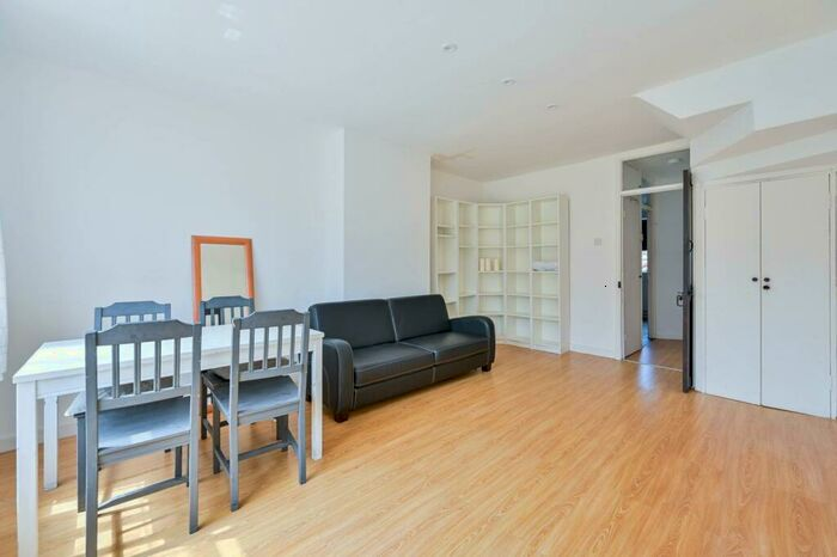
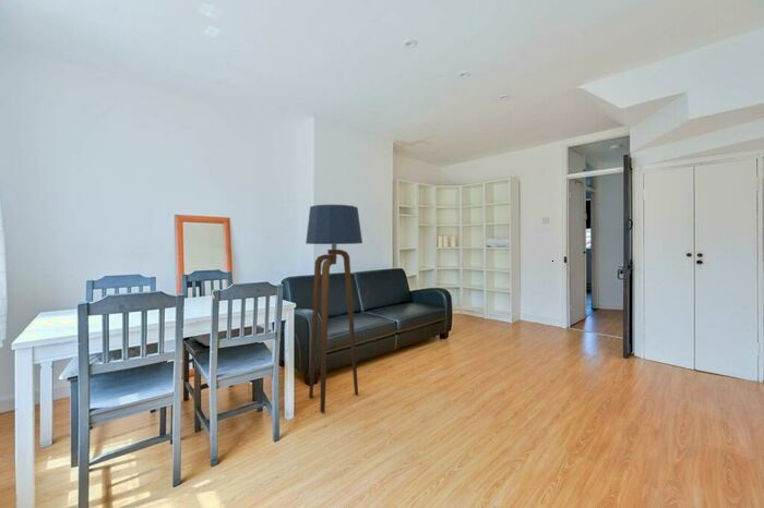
+ floor lamp [305,204,363,413]
